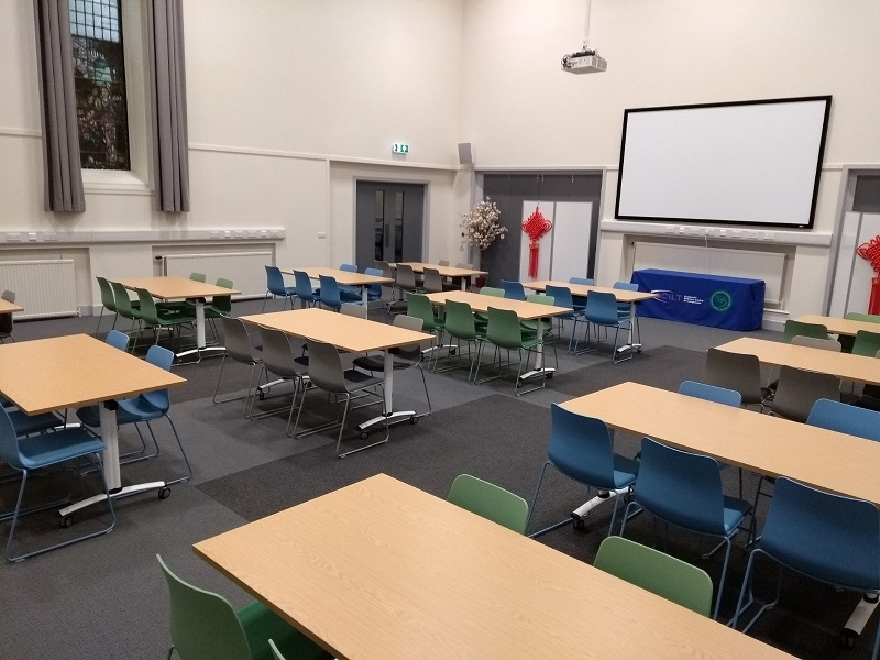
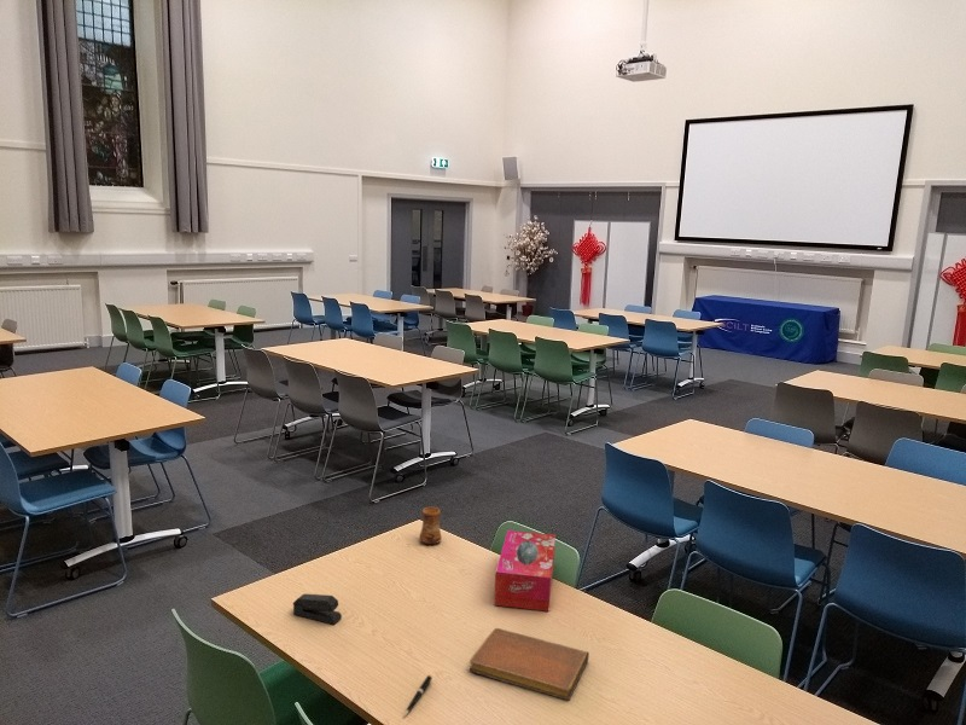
+ cup [418,506,443,546]
+ notebook [469,627,590,701]
+ pen [402,674,433,718]
+ stapler [292,593,343,626]
+ tissue box [493,529,557,613]
